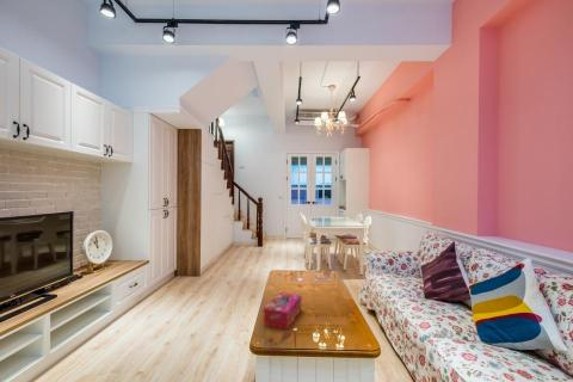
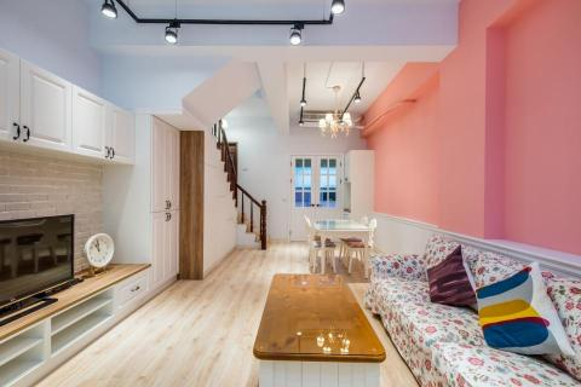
- tissue box [263,291,302,331]
